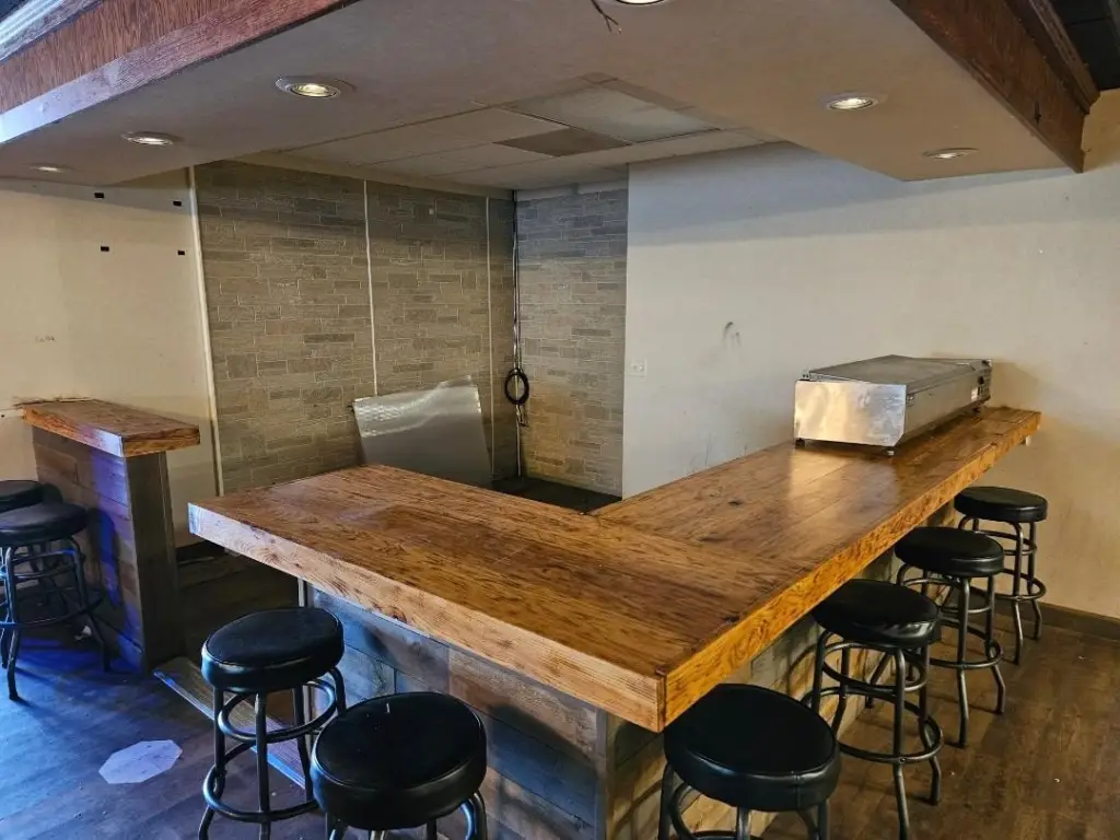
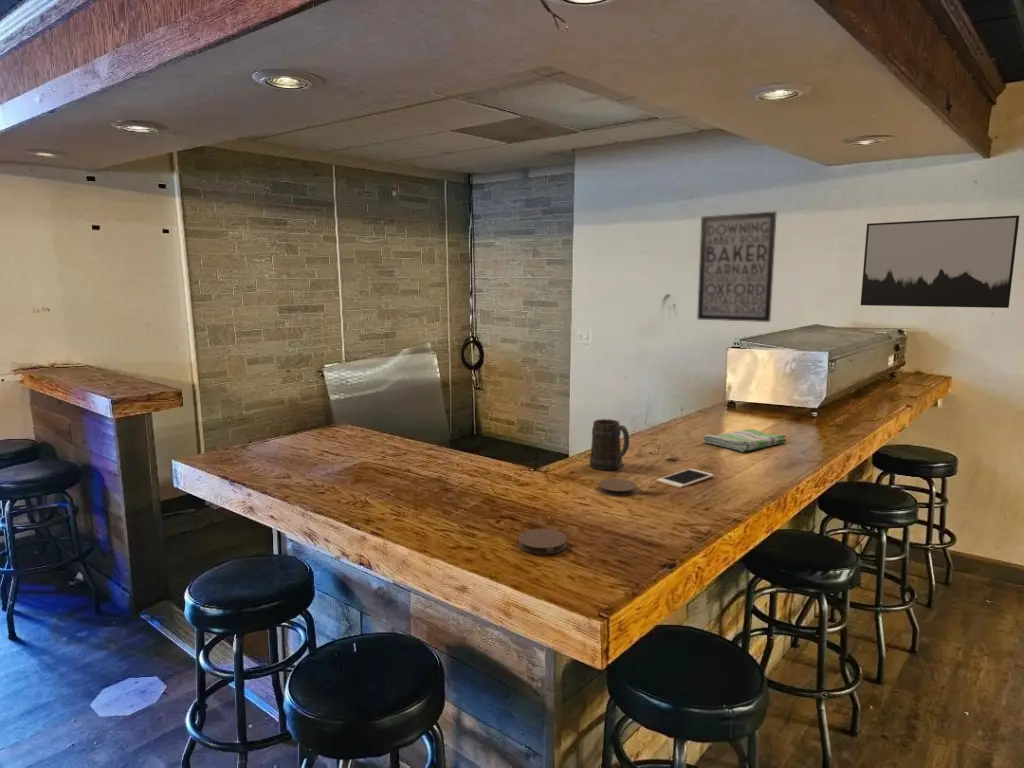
+ coaster [597,478,638,497]
+ wall art [696,210,778,323]
+ coaster [517,528,568,555]
+ cell phone [656,468,715,489]
+ wall art [860,214,1020,309]
+ beer mug [588,418,630,471]
+ dish towel [702,428,787,453]
